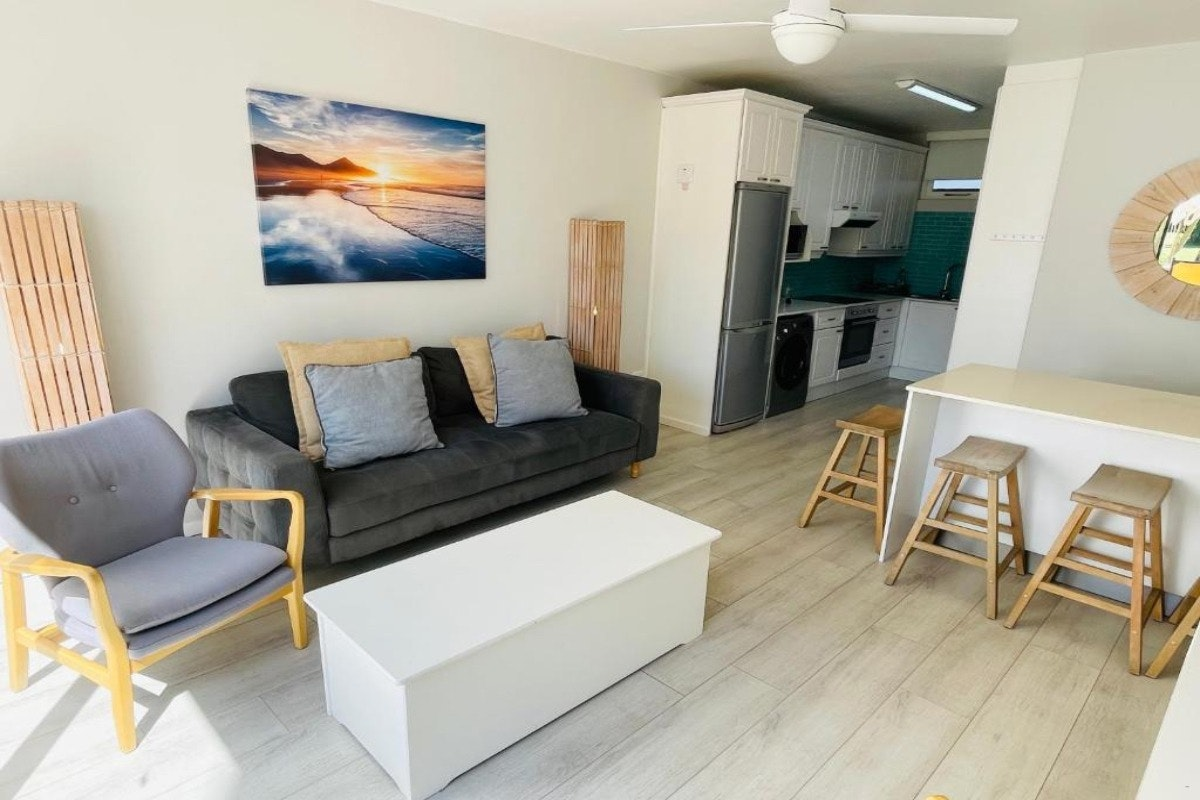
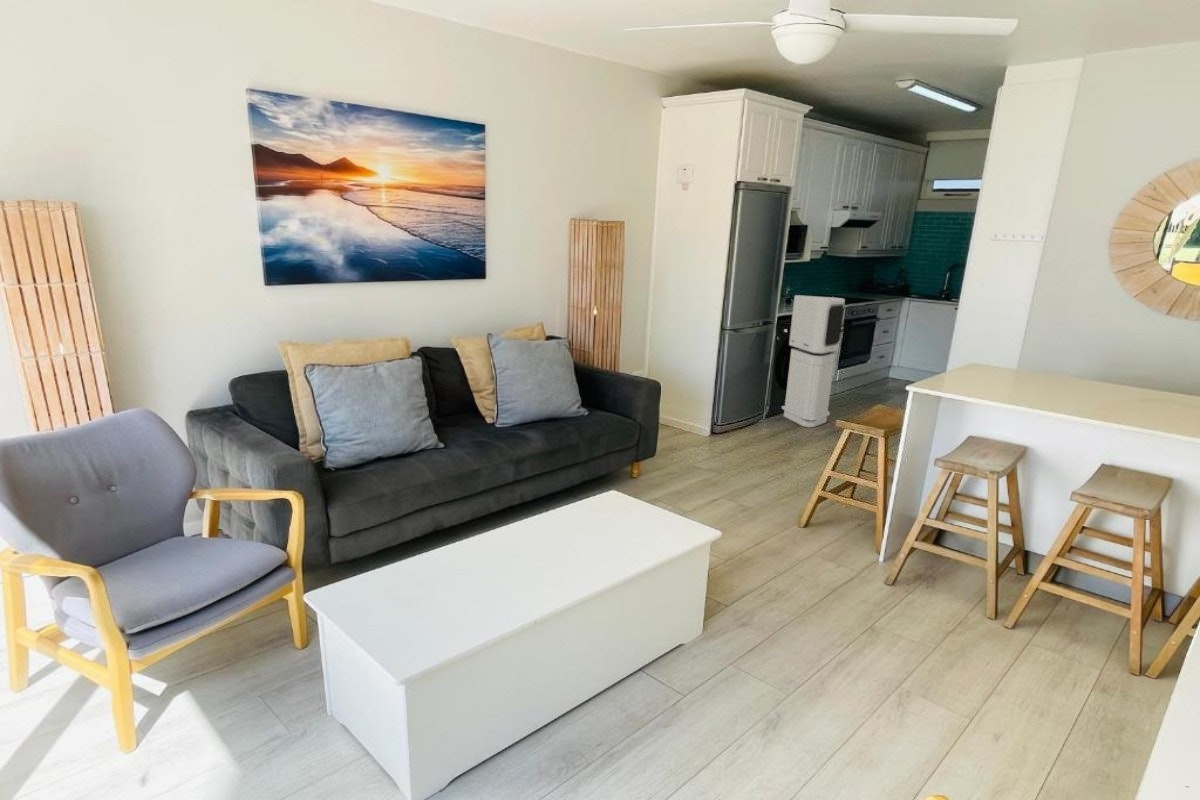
+ air purifier [781,294,846,428]
